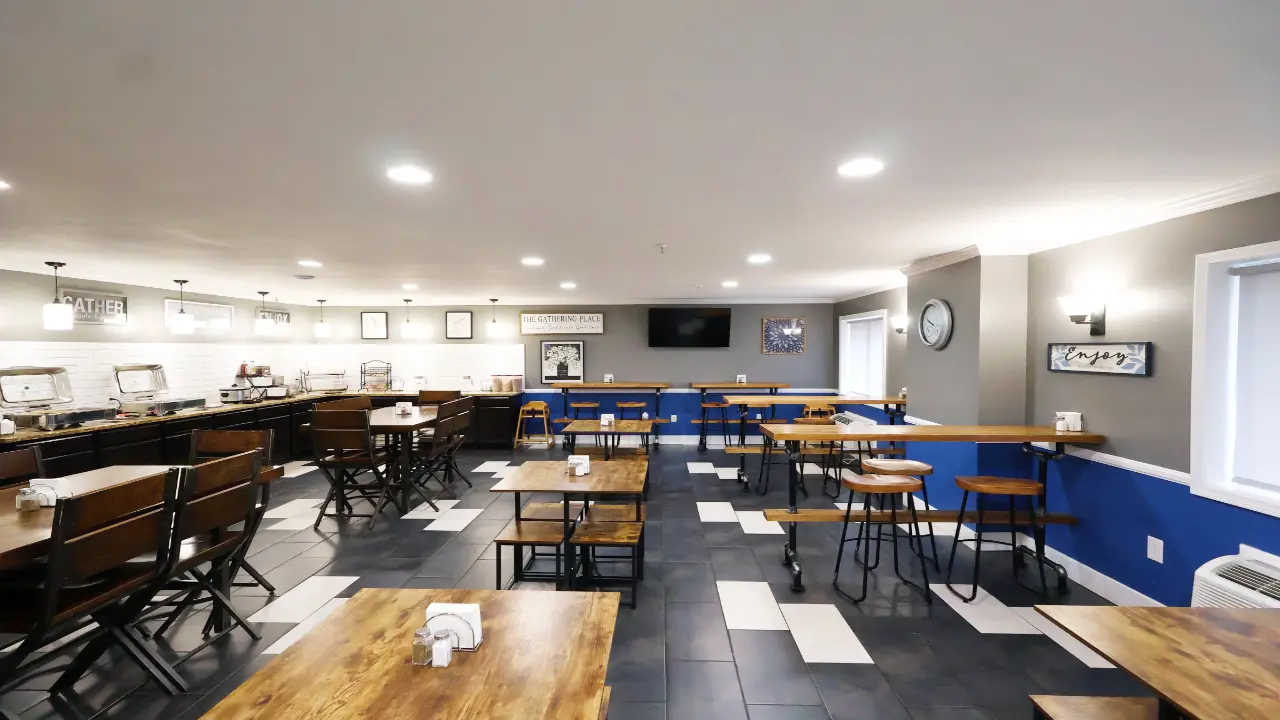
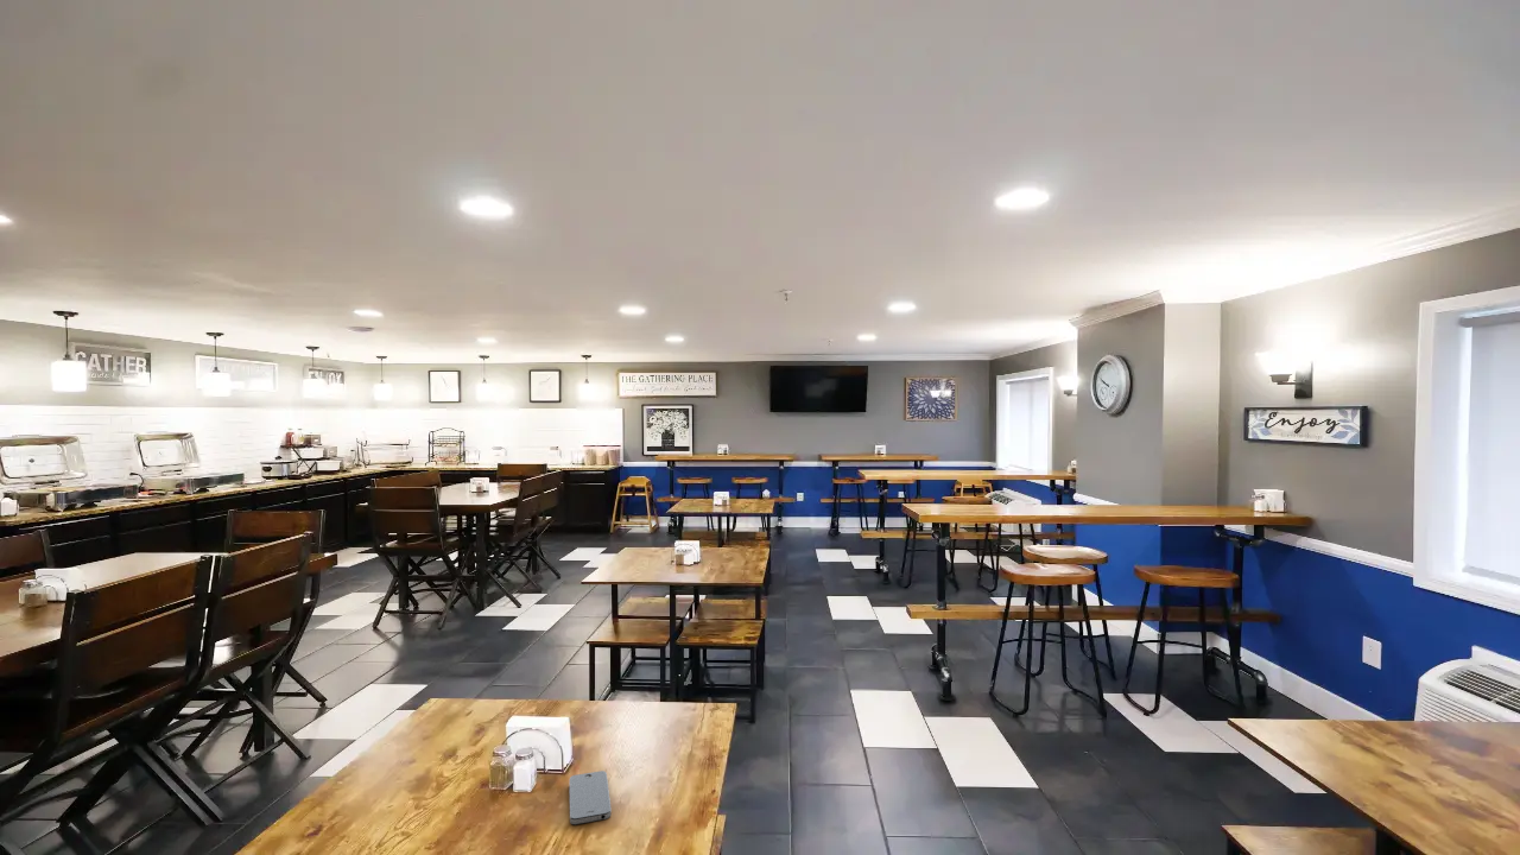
+ smartphone [569,770,613,826]
